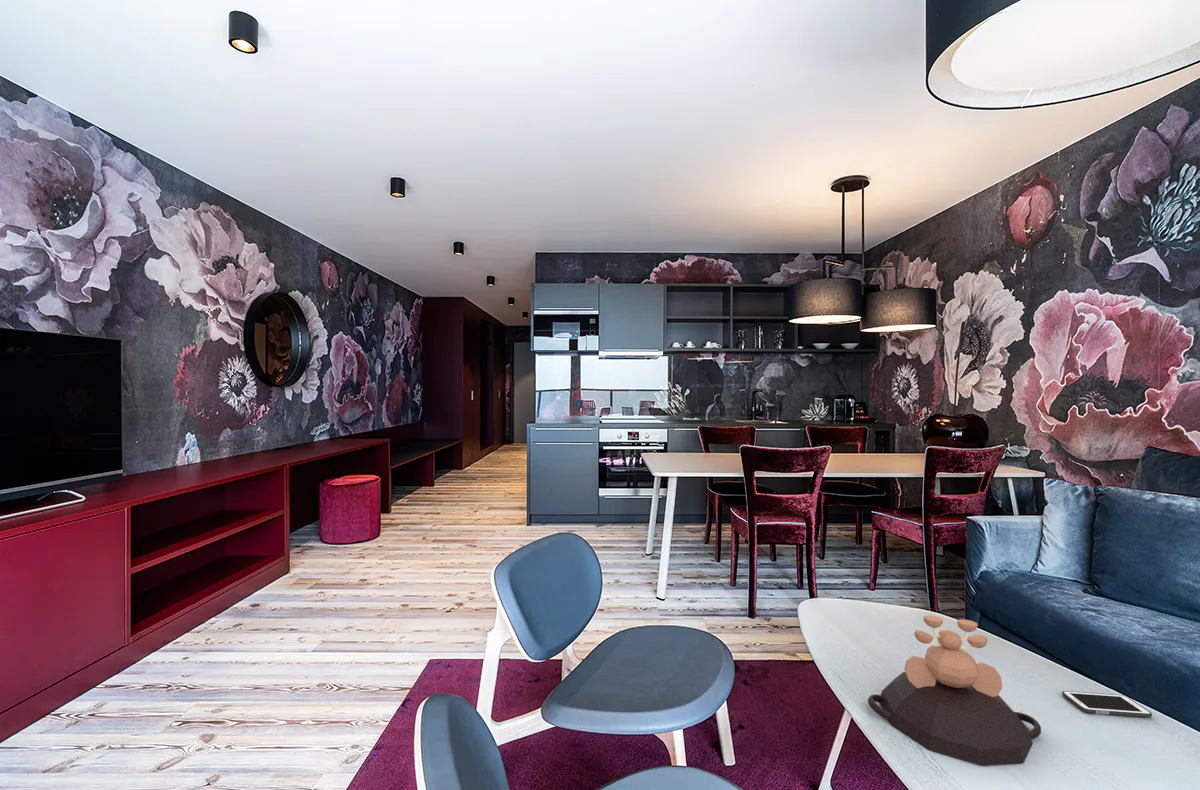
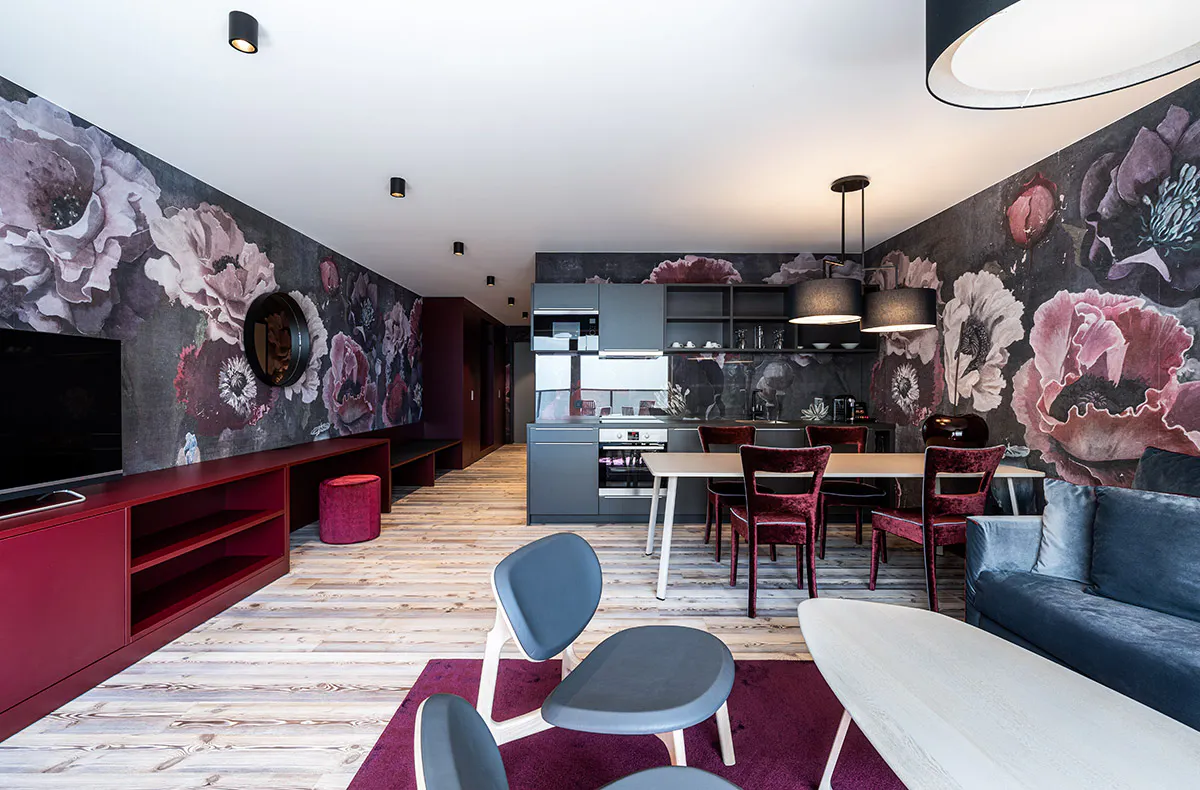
- cell phone [1061,690,1153,718]
- decorative bowl [867,615,1042,767]
